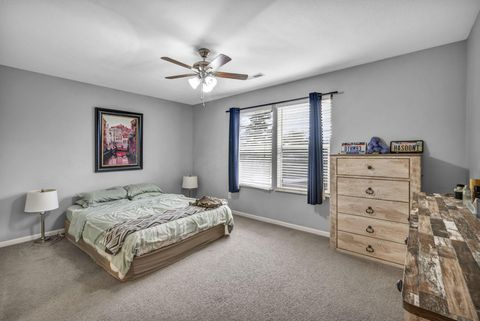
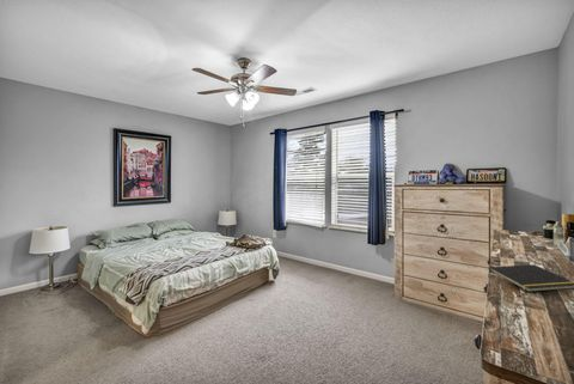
+ notepad [487,263,574,293]
